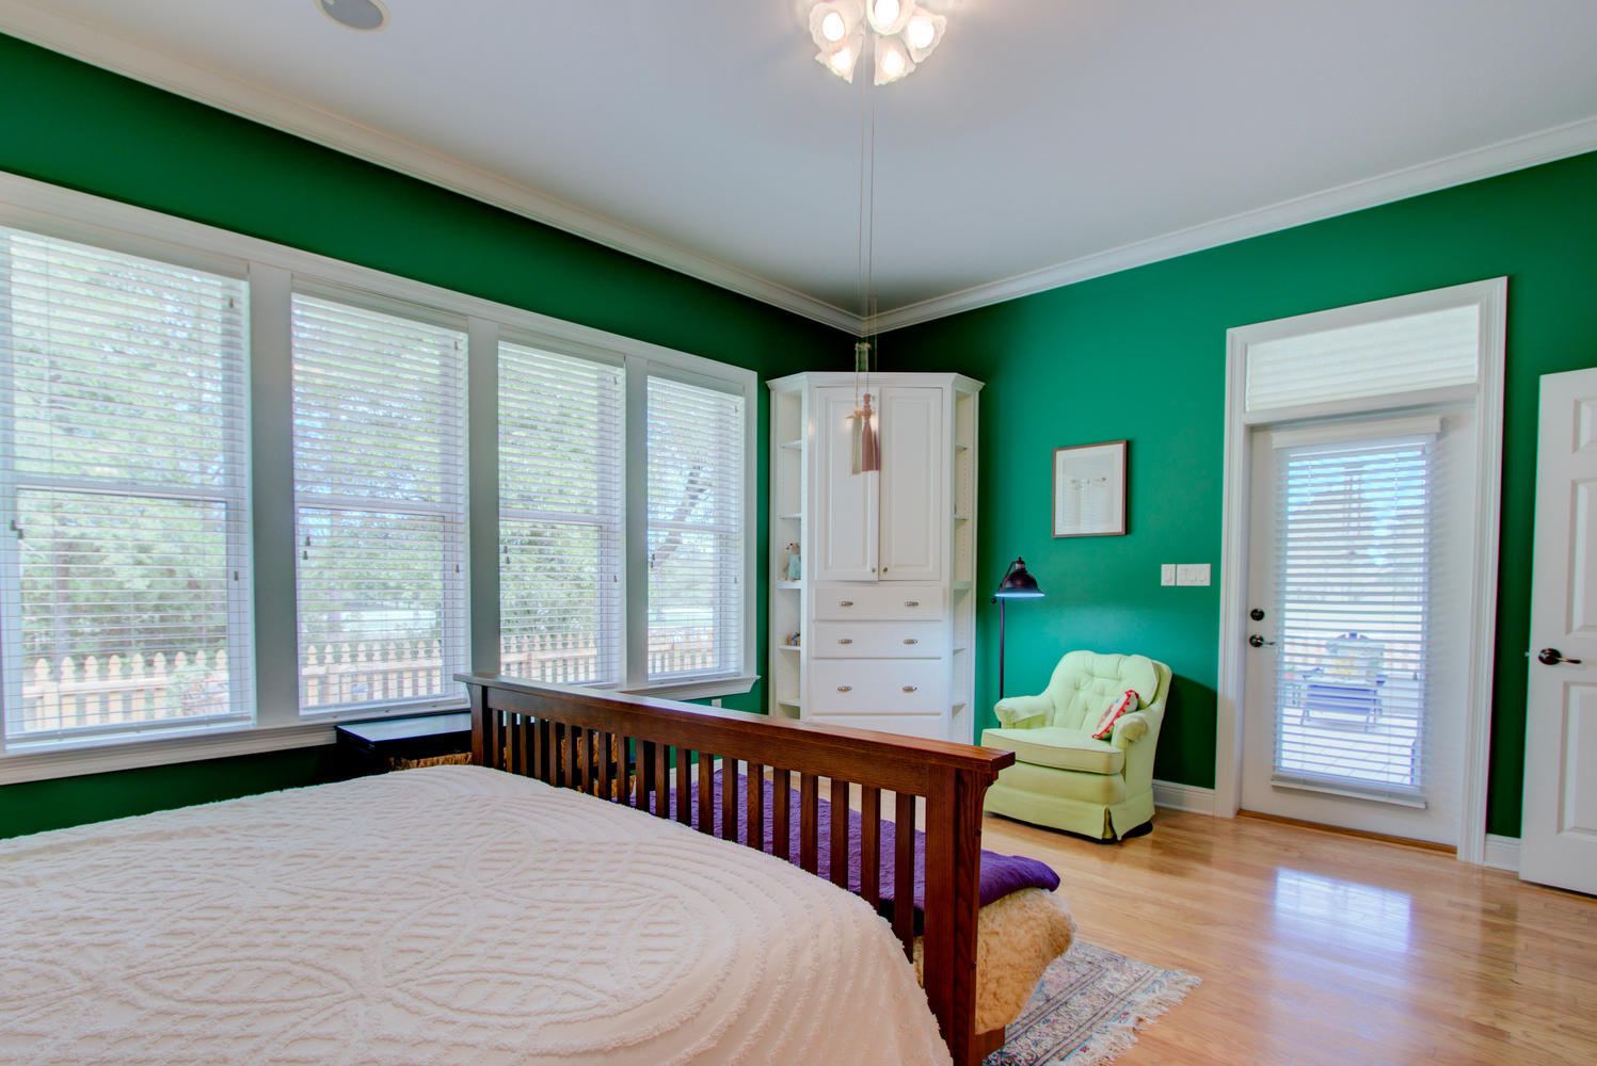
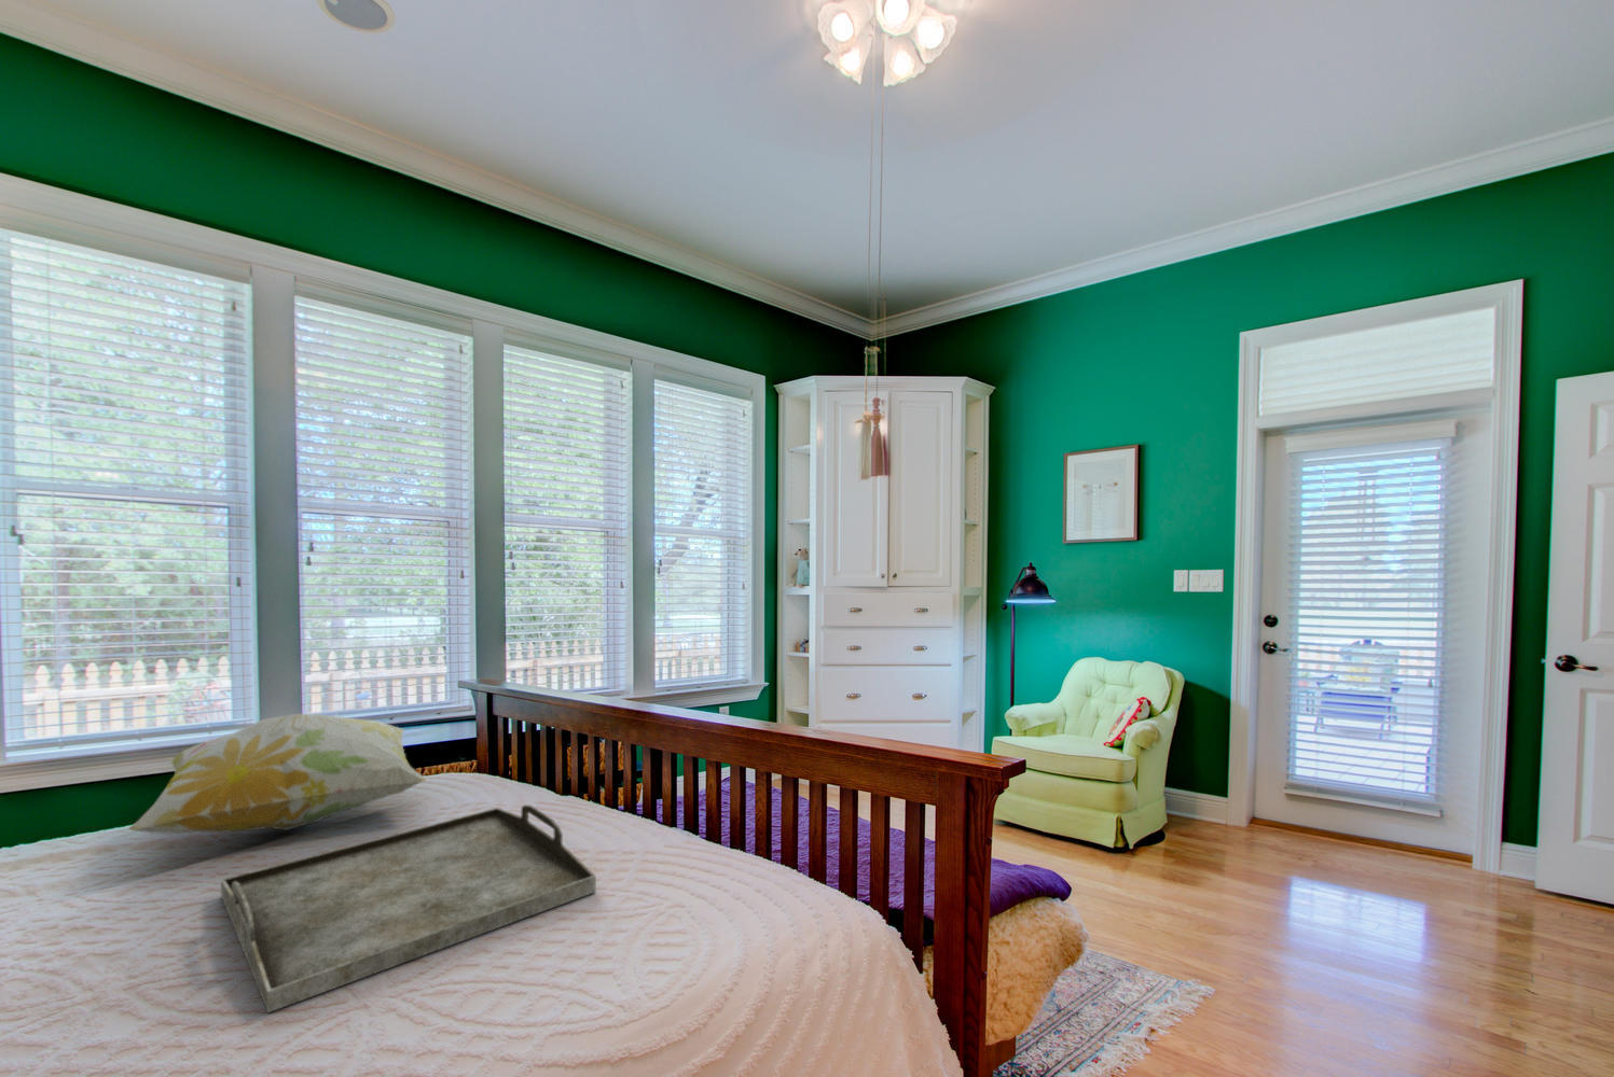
+ decorative pillow [127,713,428,834]
+ serving tray [220,803,598,1013]
